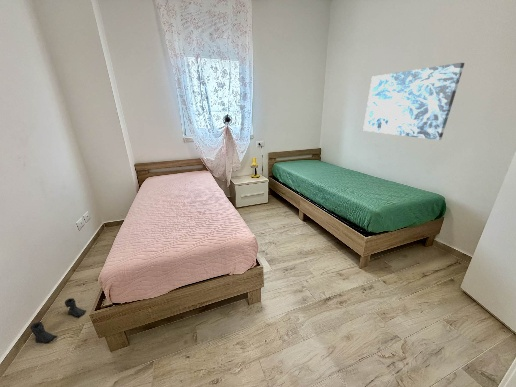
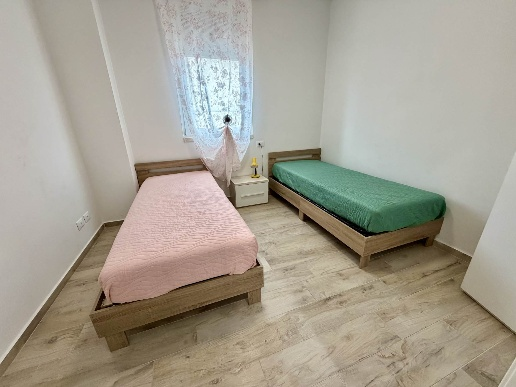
- wall art [362,62,465,141]
- boots [29,297,87,344]
